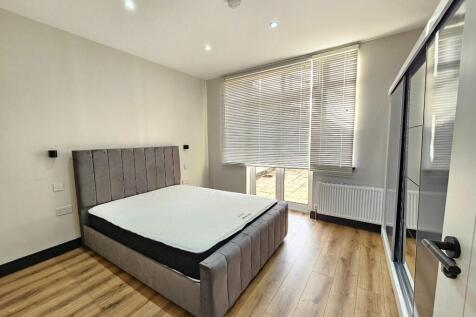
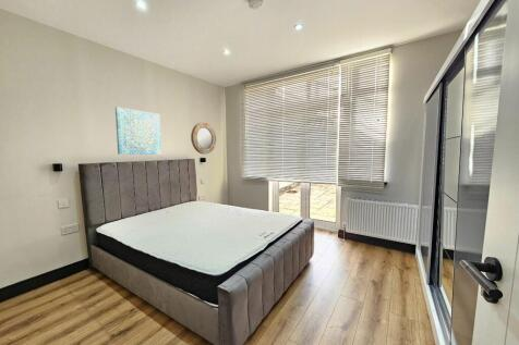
+ home mirror [190,122,217,155]
+ wall art [114,106,162,156]
